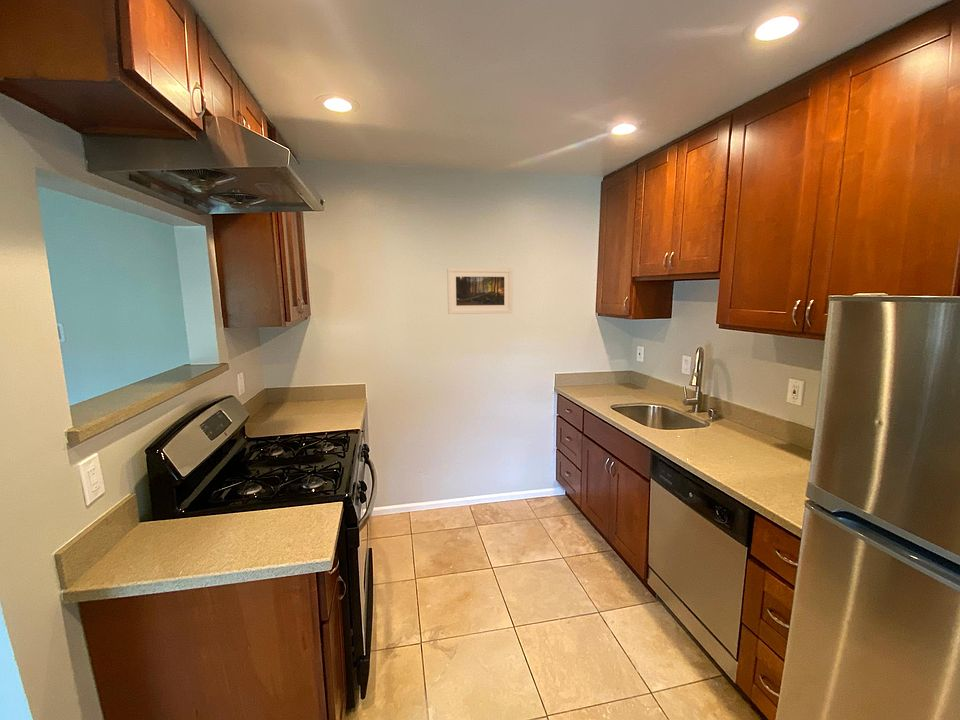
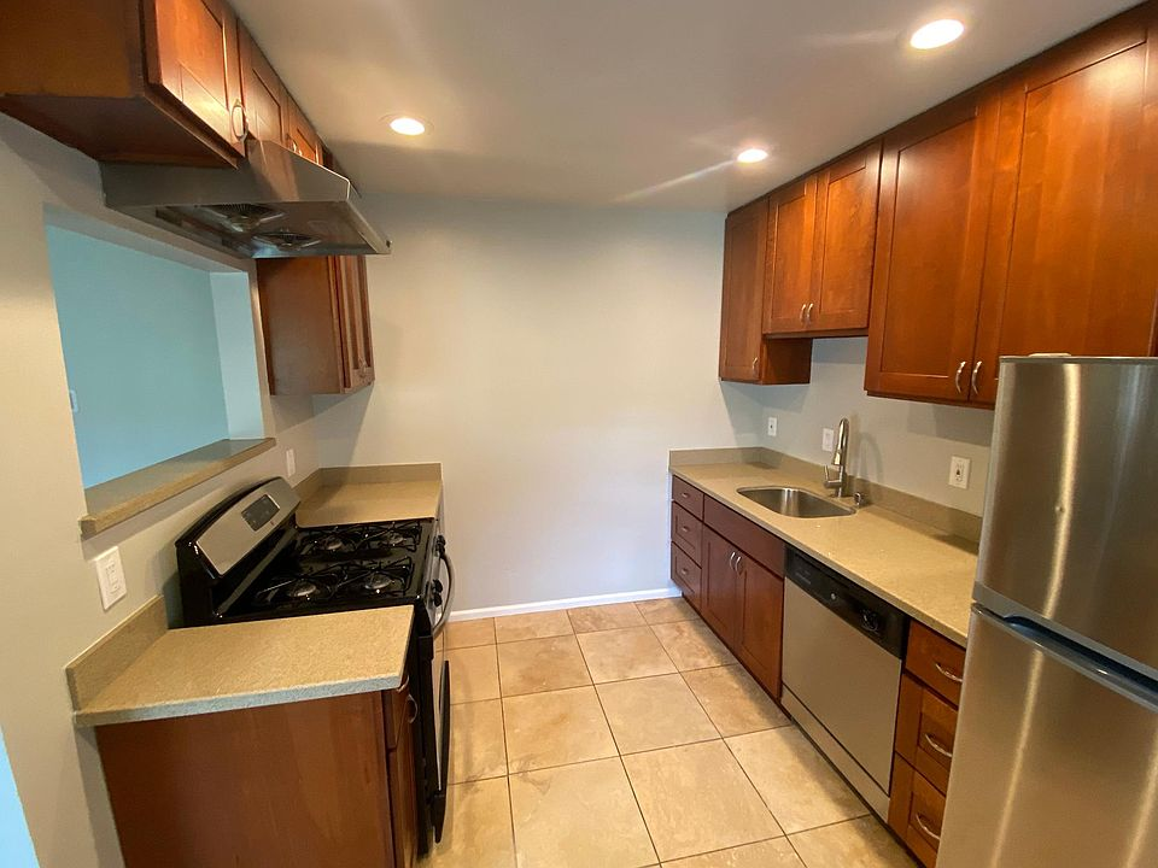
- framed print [446,267,513,315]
